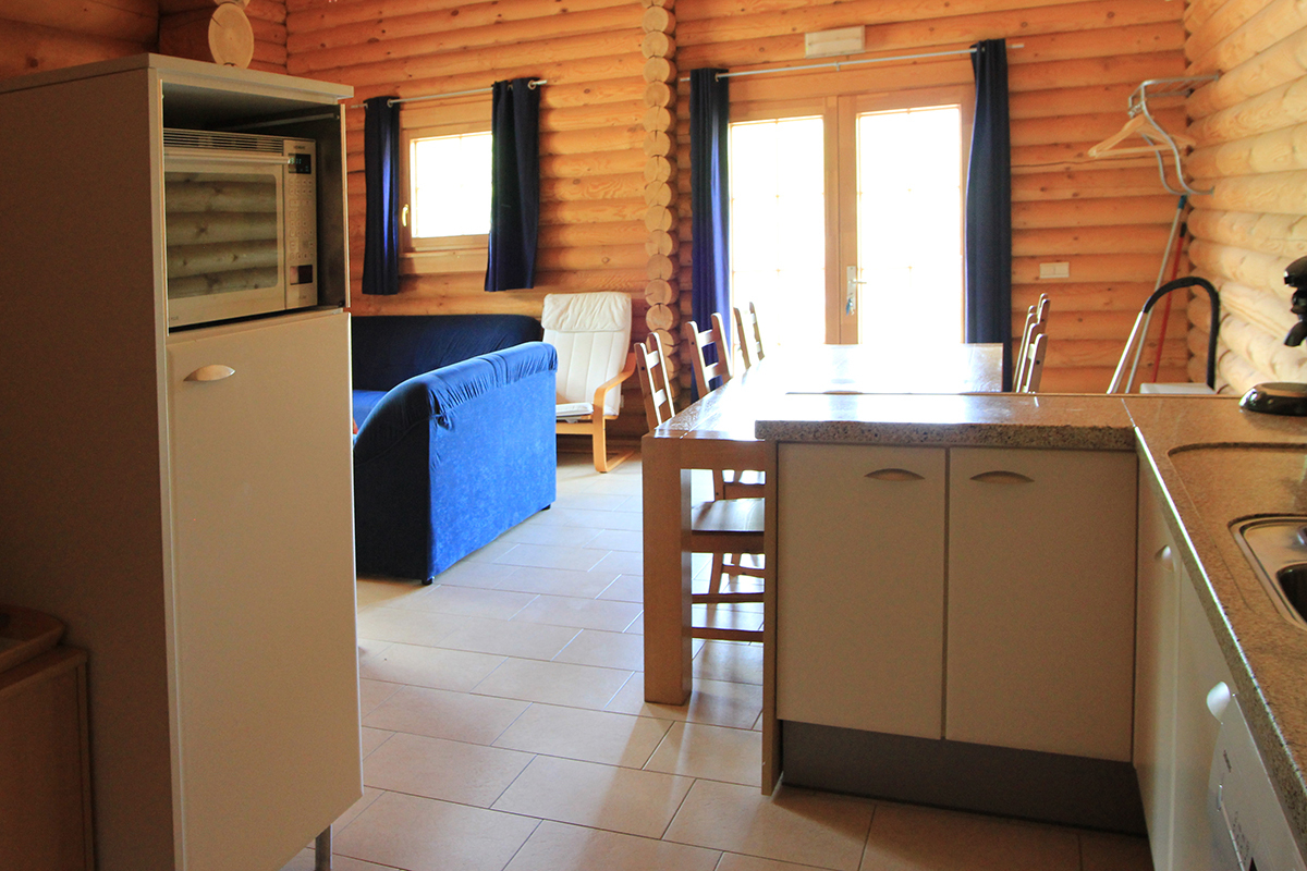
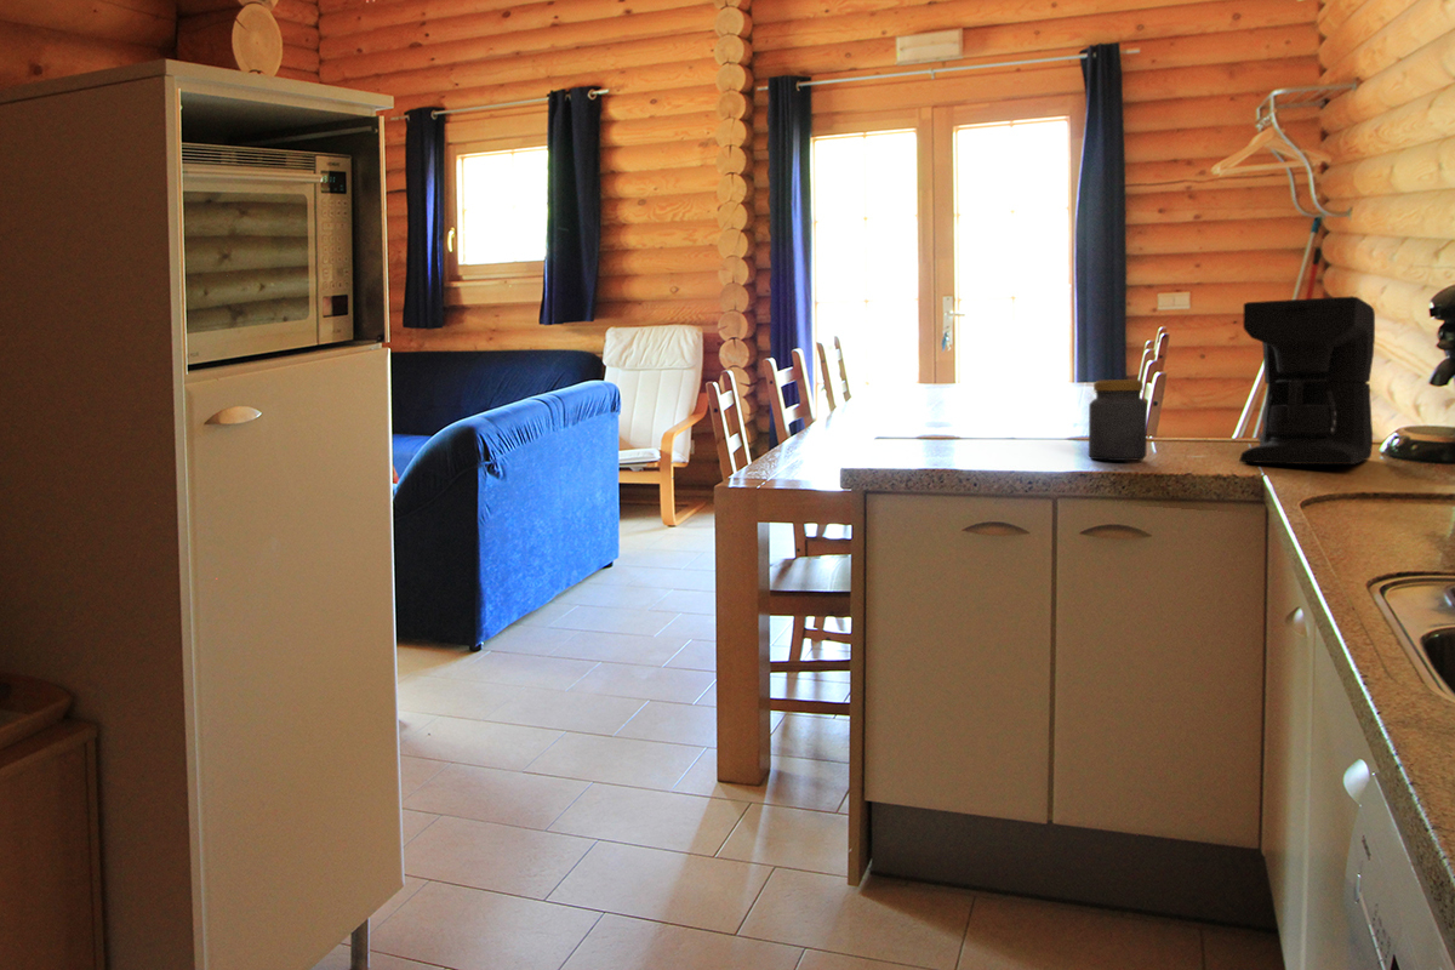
+ jar [1088,378,1148,462]
+ coffee maker [1238,295,1376,466]
